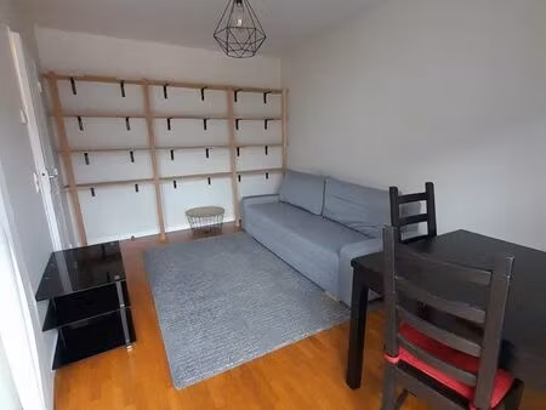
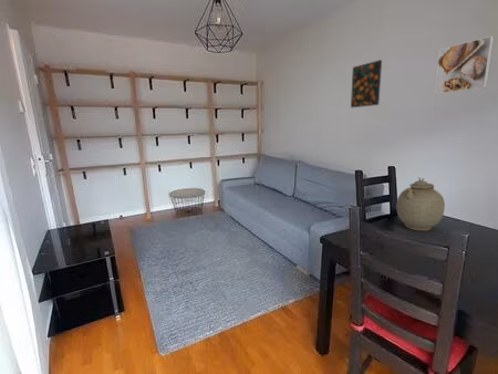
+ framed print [433,34,495,95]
+ teapot [395,176,446,231]
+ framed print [350,59,383,108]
